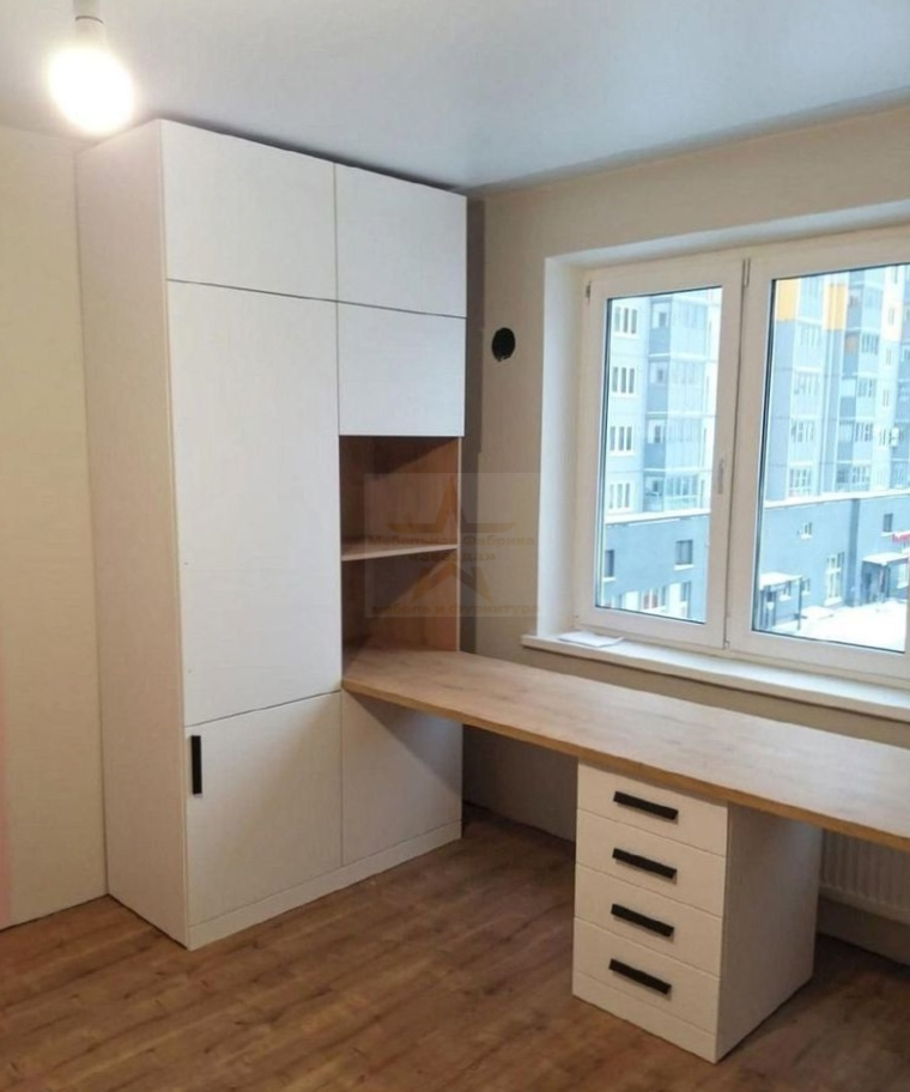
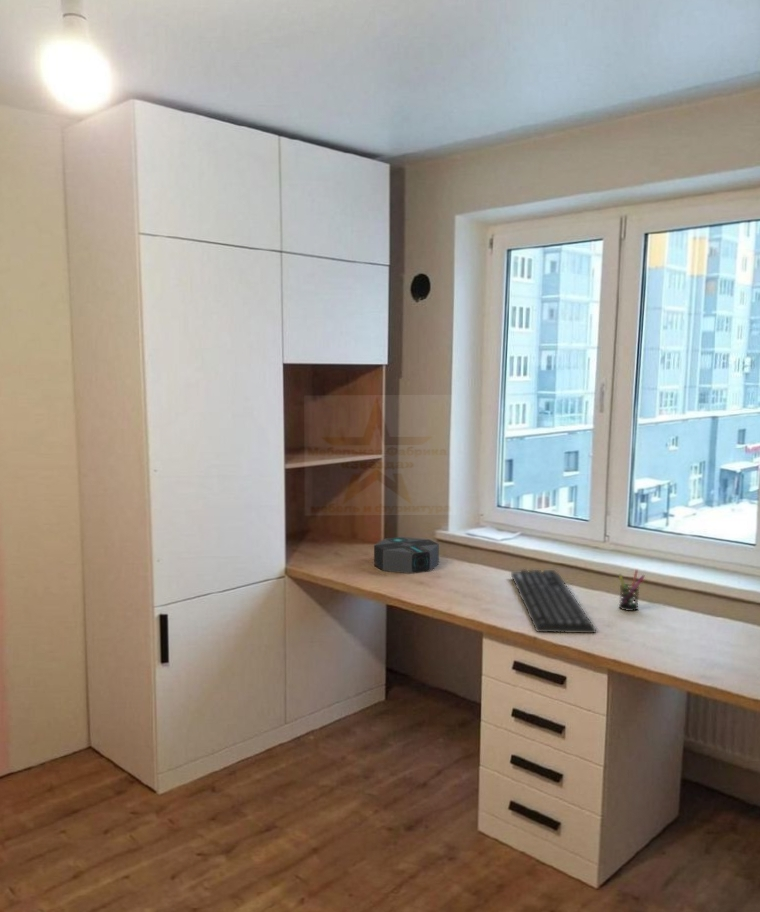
+ pen holder [618,569,646,612]
+ speaker [373,536,440,575]
+ keyboard [510,568,597,634]
